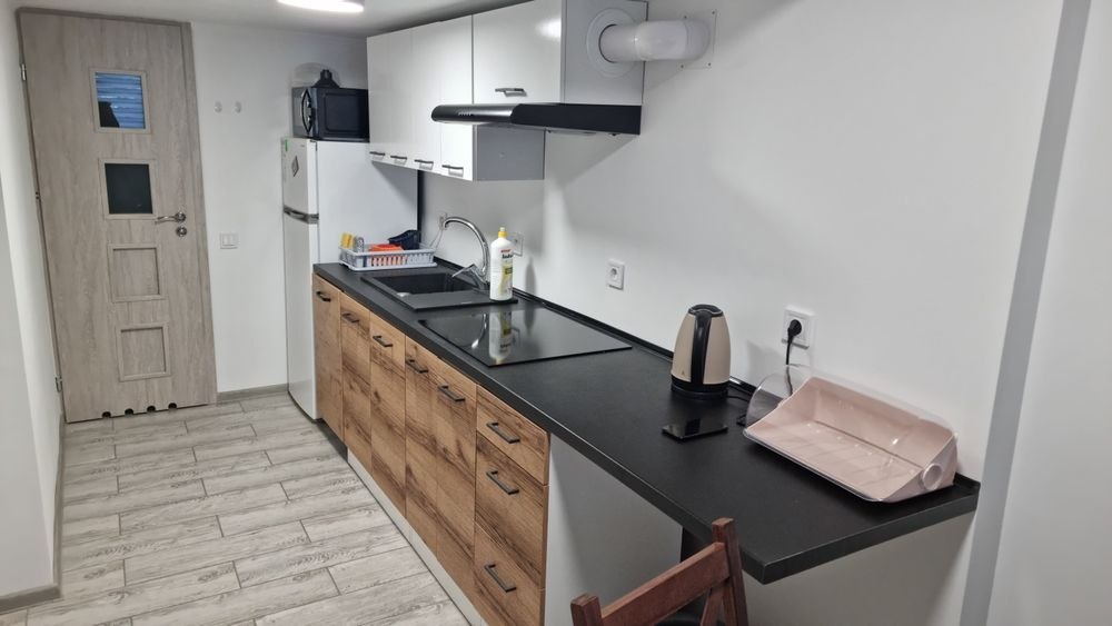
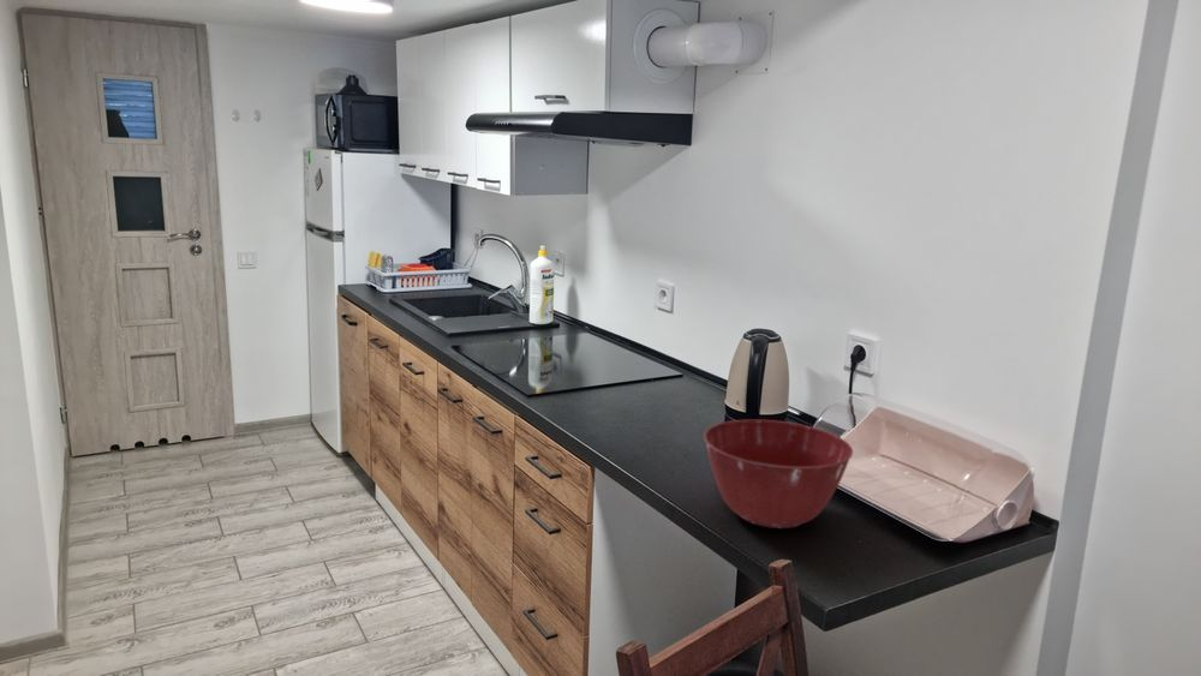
+ mixing bowl [703,419,854,530]
